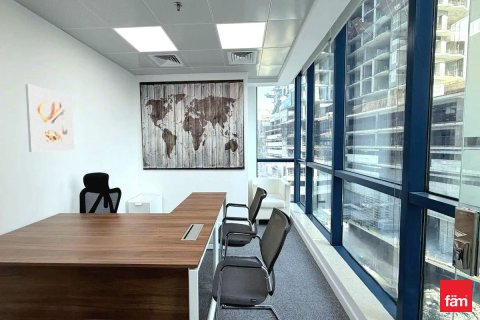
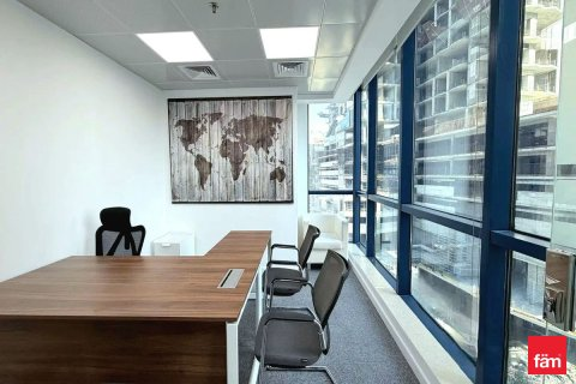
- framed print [25,83,76,153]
